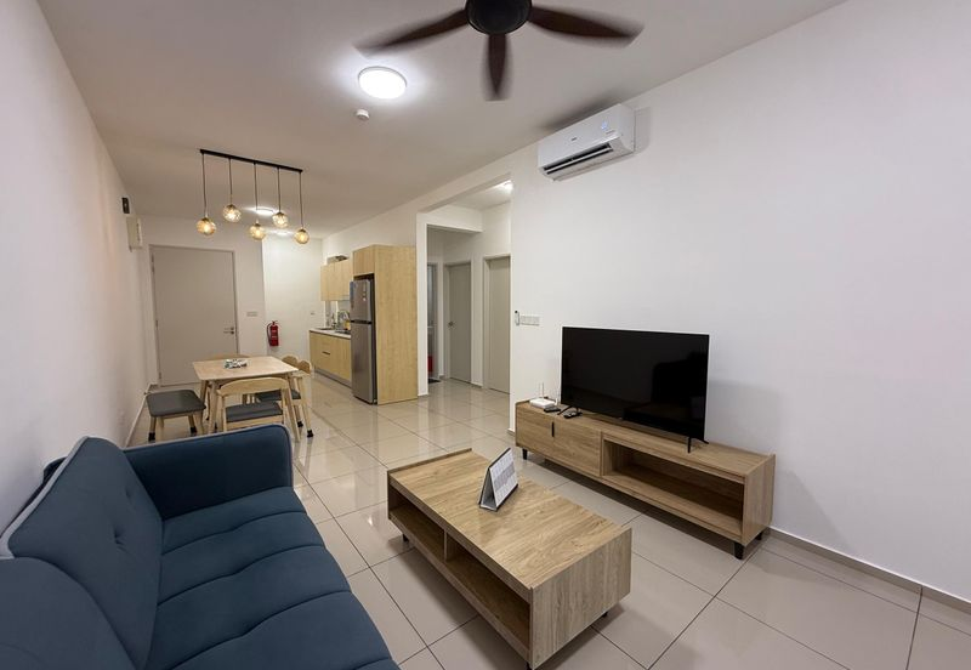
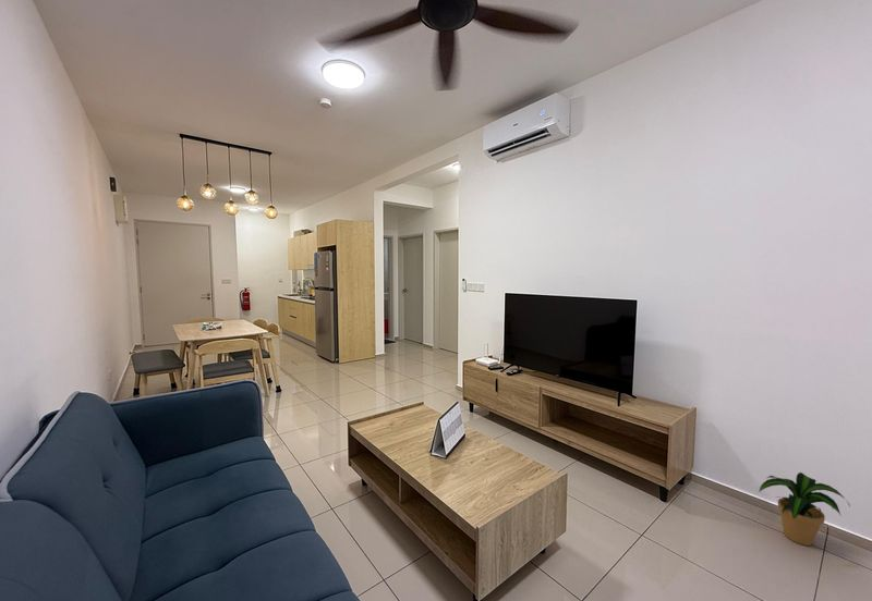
+ potted plant [759,471,851,547]
